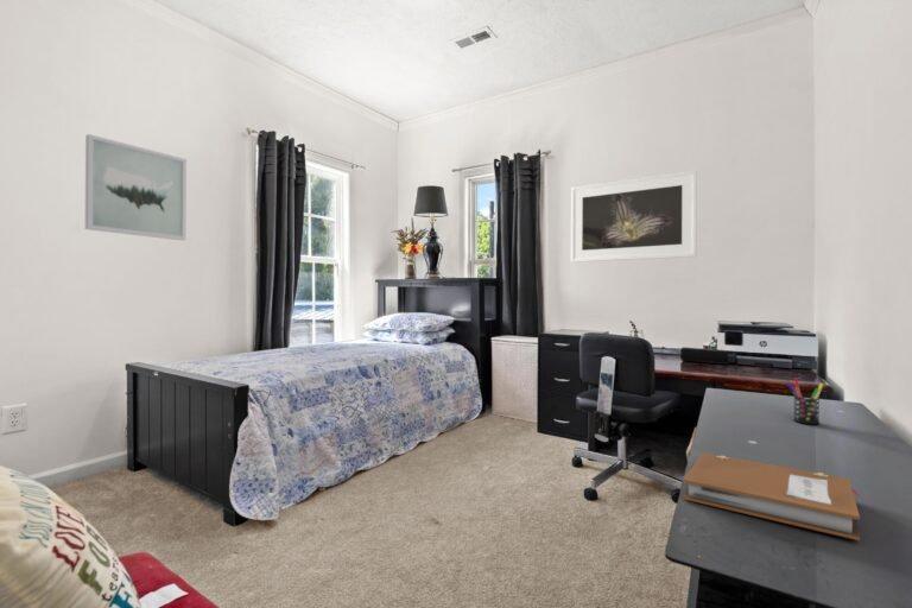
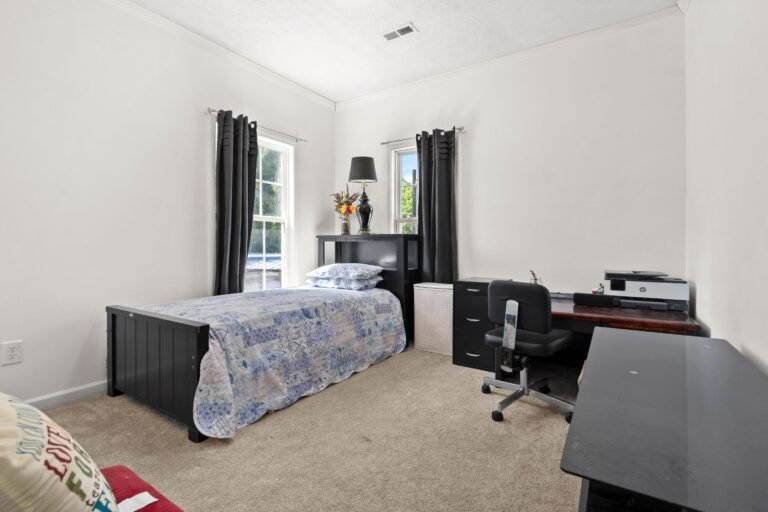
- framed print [570,169,698,264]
- pen holder [786,378,824,425]
- wall art [84,133,188,241]
- notebook [682,451,861,542]
